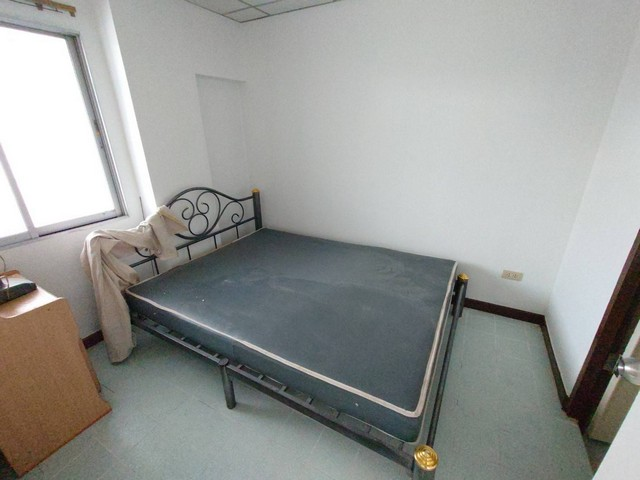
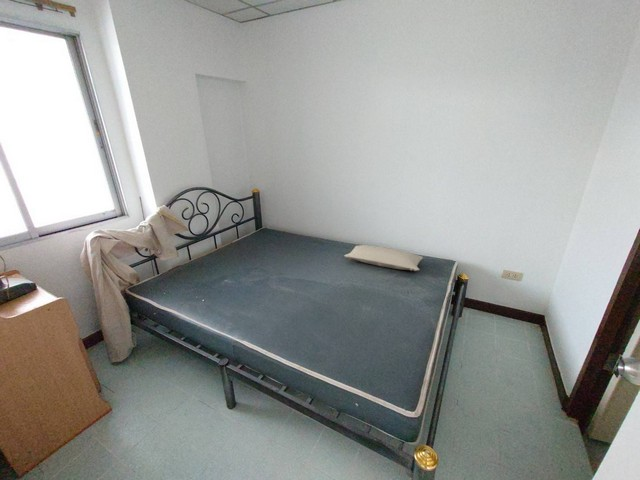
+ pillow [343,244,424,272]
